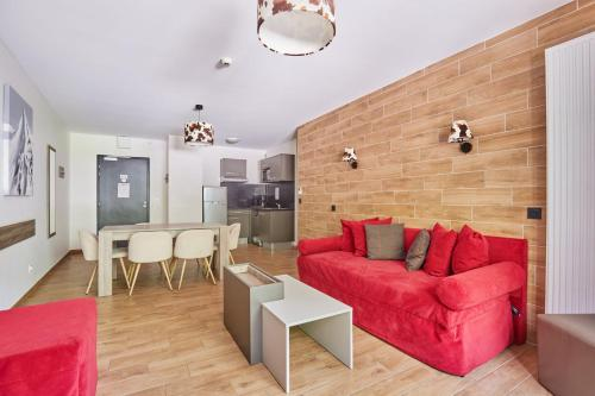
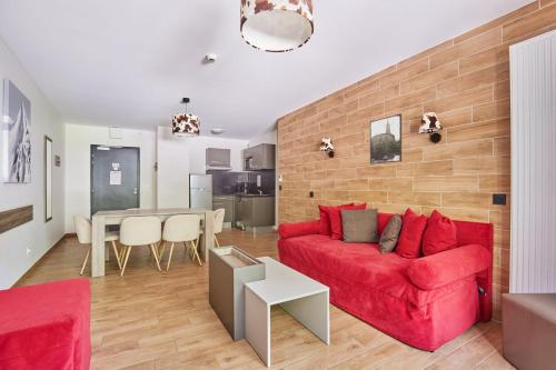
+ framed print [369,112,403,166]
